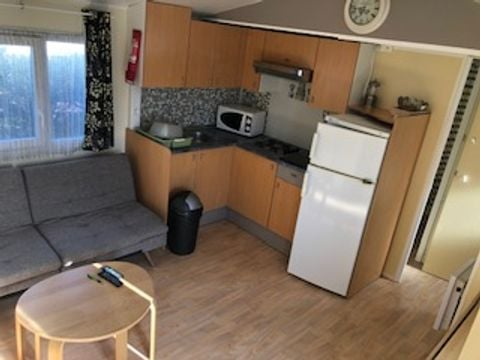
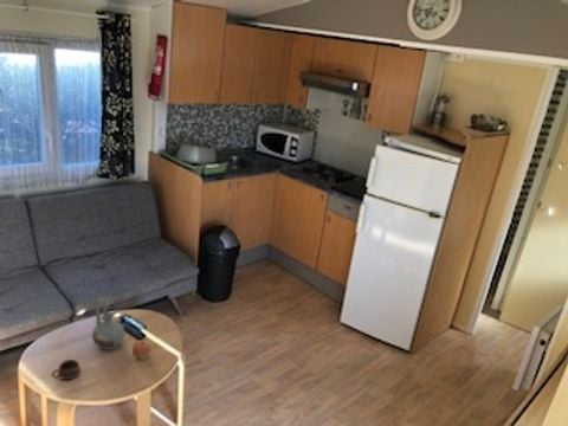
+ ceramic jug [91,297,125,351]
+ cup [51,359,82,381]
+ apple [131,340,153,361]
